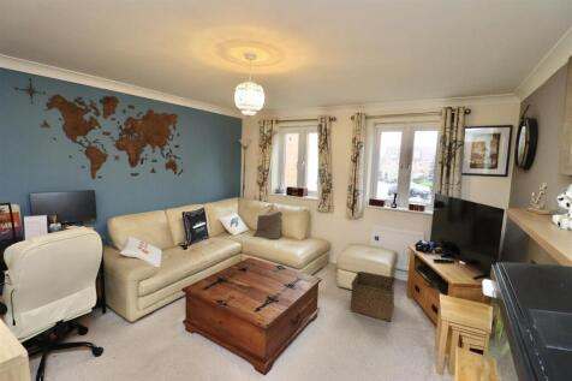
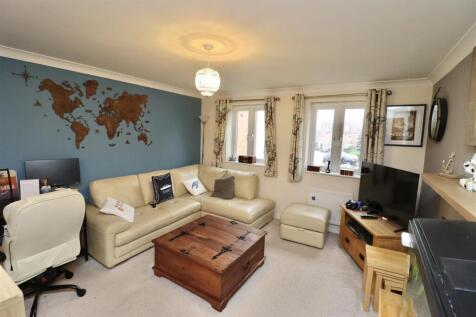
- storage bin [350,270,397,323]
